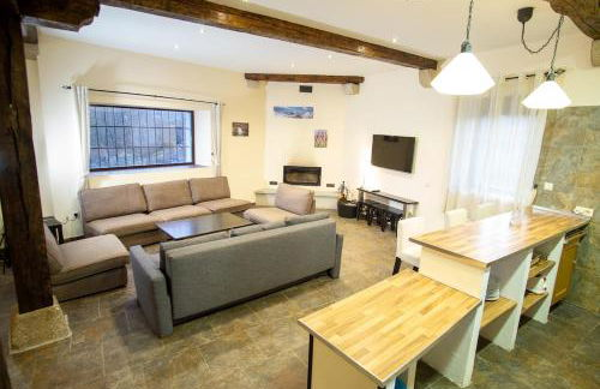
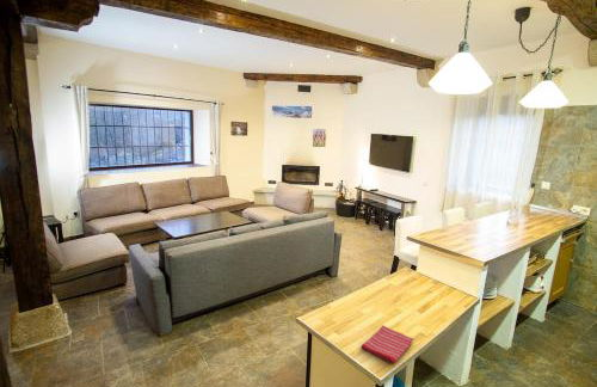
+ dish towel [361,324,414,366]
